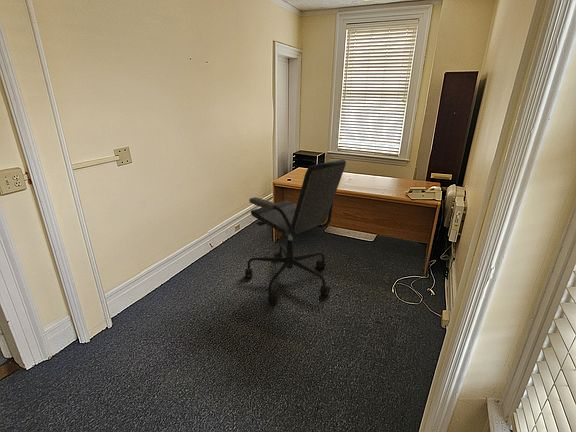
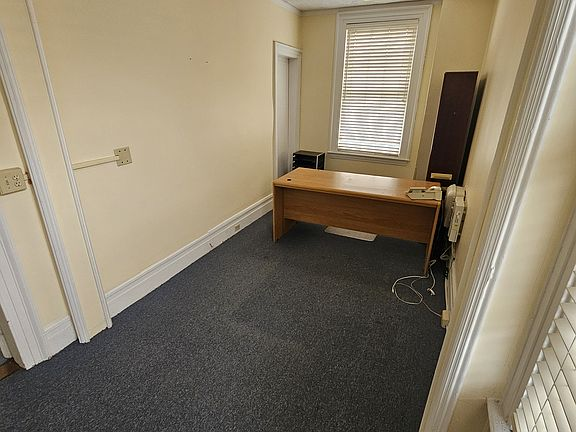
- office chair [244,158,347,305]
